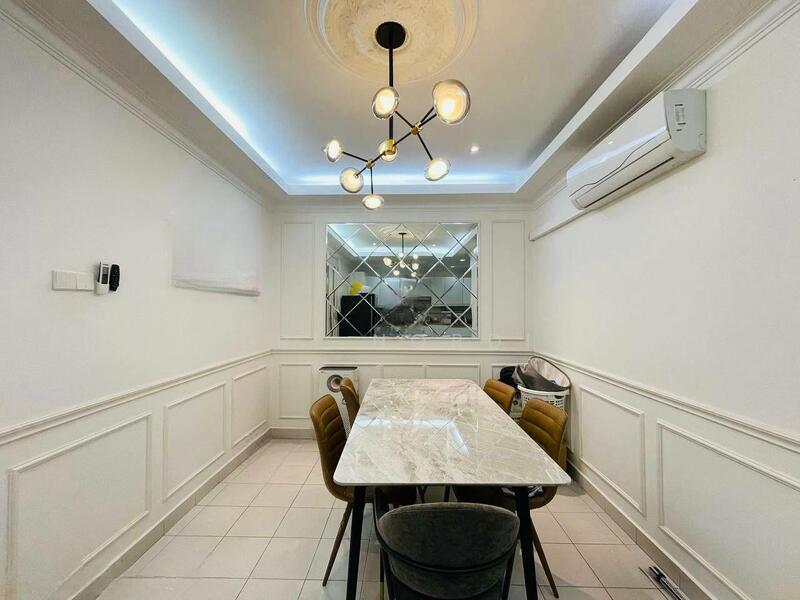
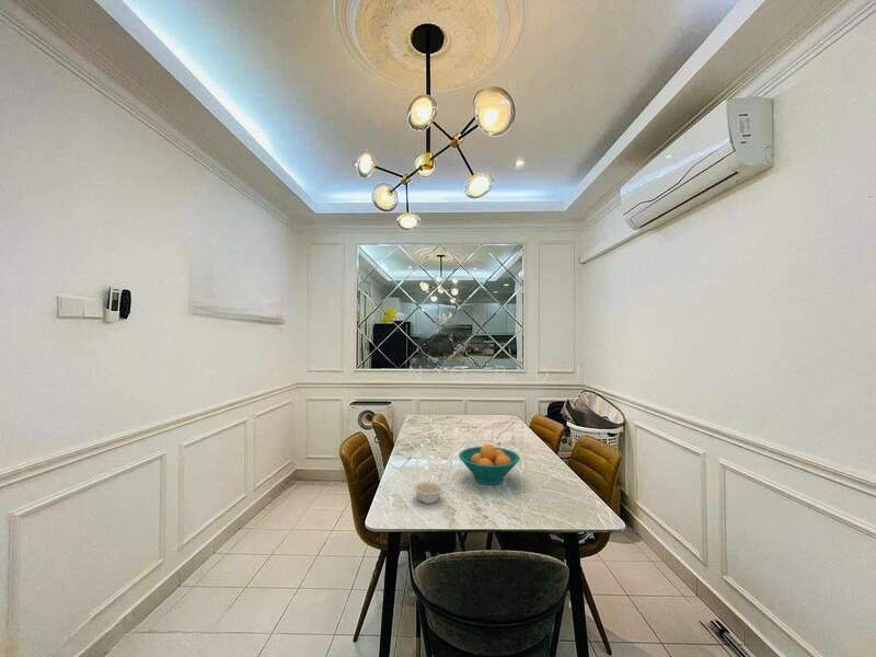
+ legume [412,474,445,505]
+ fruit bowl [458,443,521,486]
